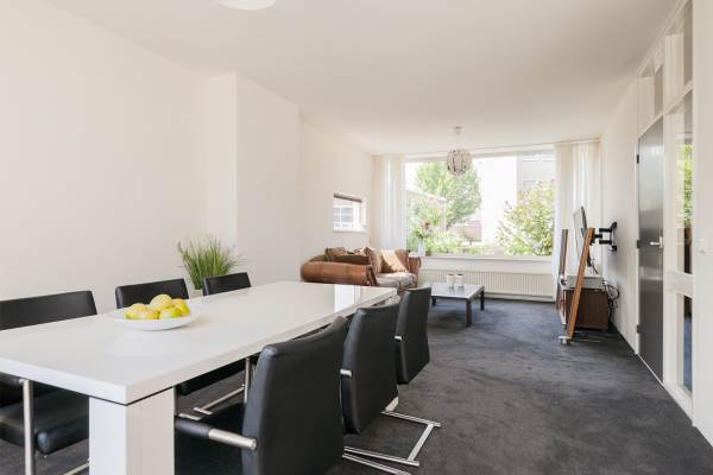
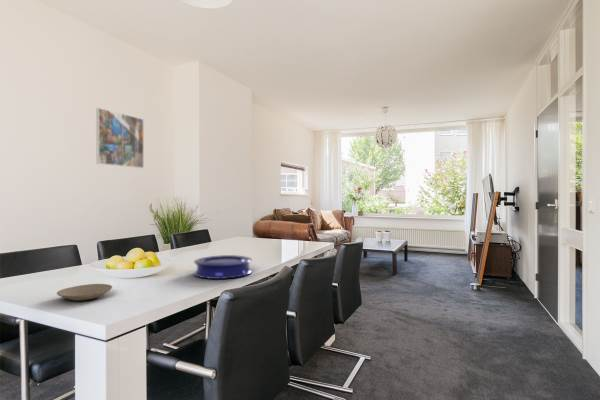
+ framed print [95,107,145,169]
+ plate [193,254,253,280]
+ plate [56,283,113,302]
